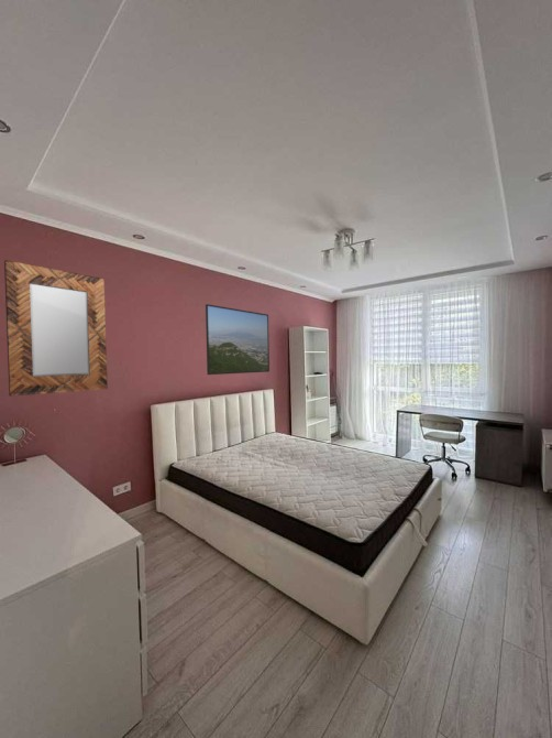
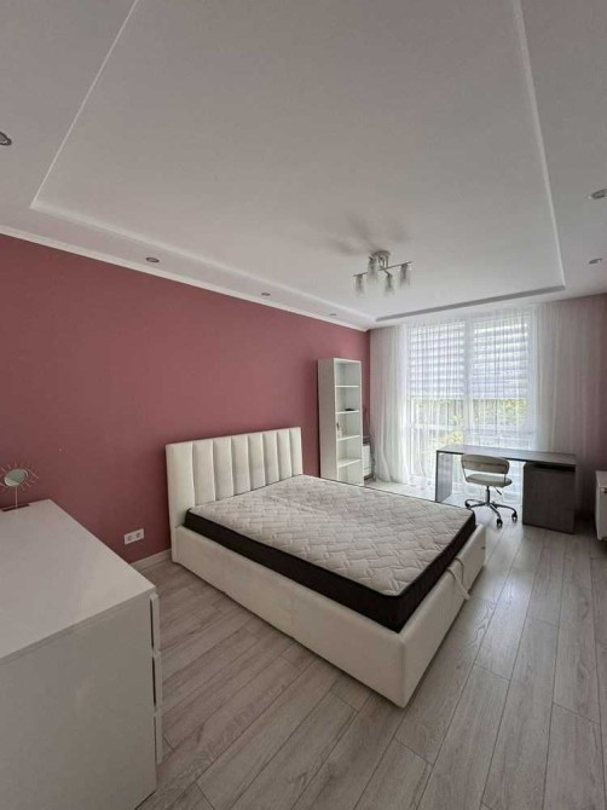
- home mirror [3,259,109,398]
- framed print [205,303,271,376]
